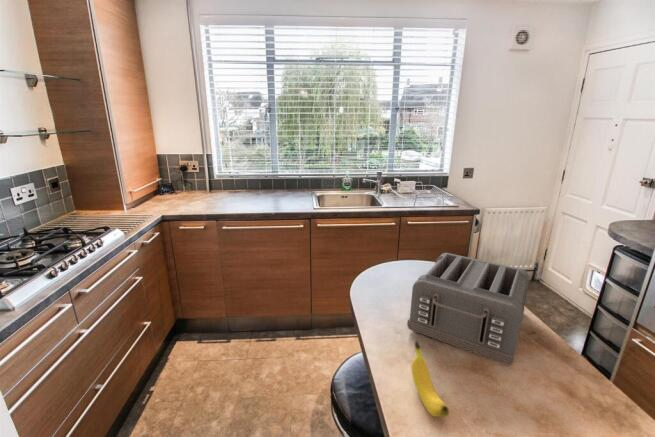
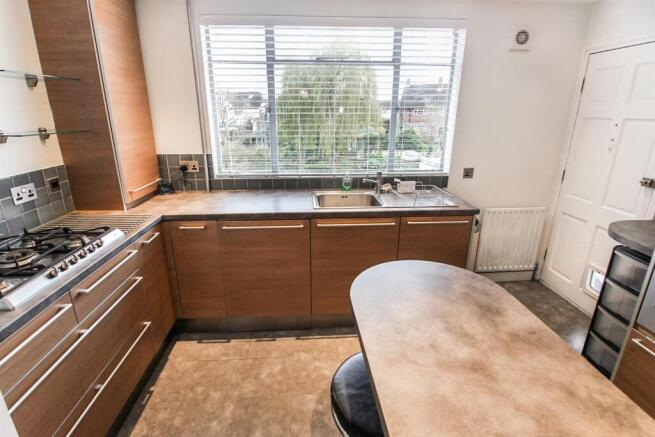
- banana [410,340,450,418]
- toaster [406,252,531,366]
